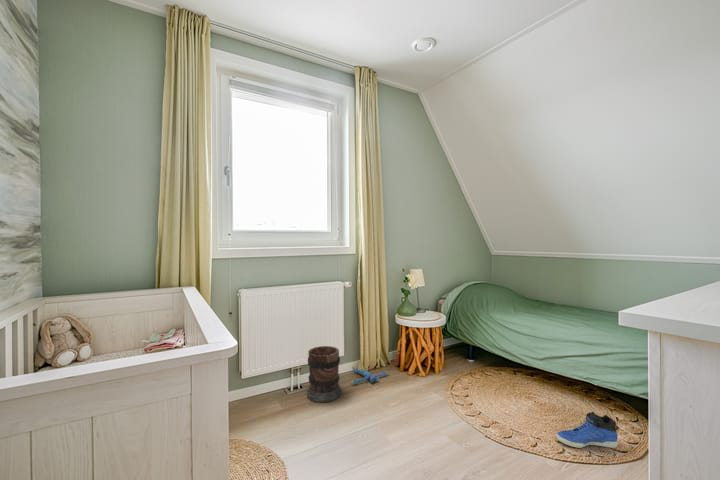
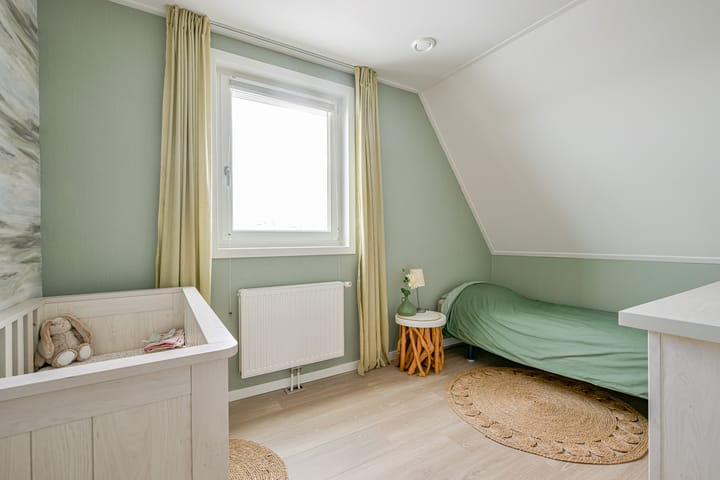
- sneaker [556,411,619,449]
- plush toy [350,365,389,386]
- wooden barrel [306,345,342,403]
